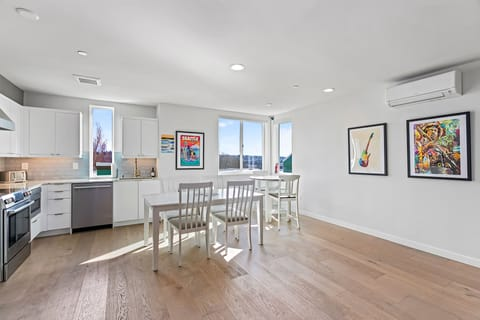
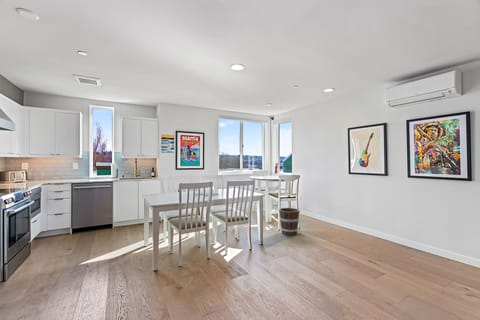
+ bucket [278,207,301,236]
